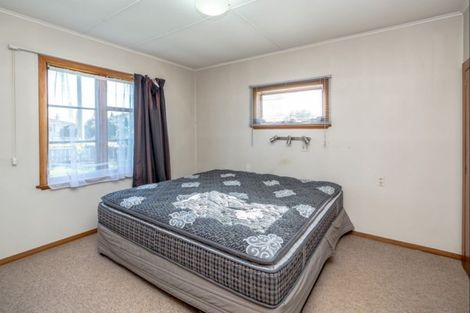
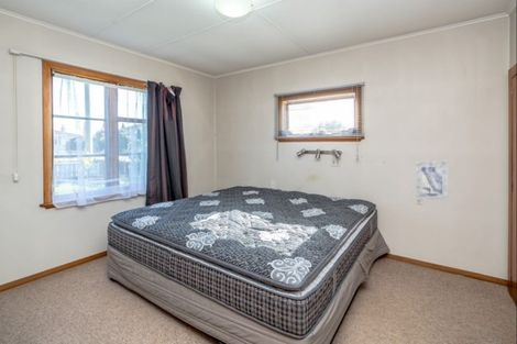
+ wall art [415,159,449,202]
